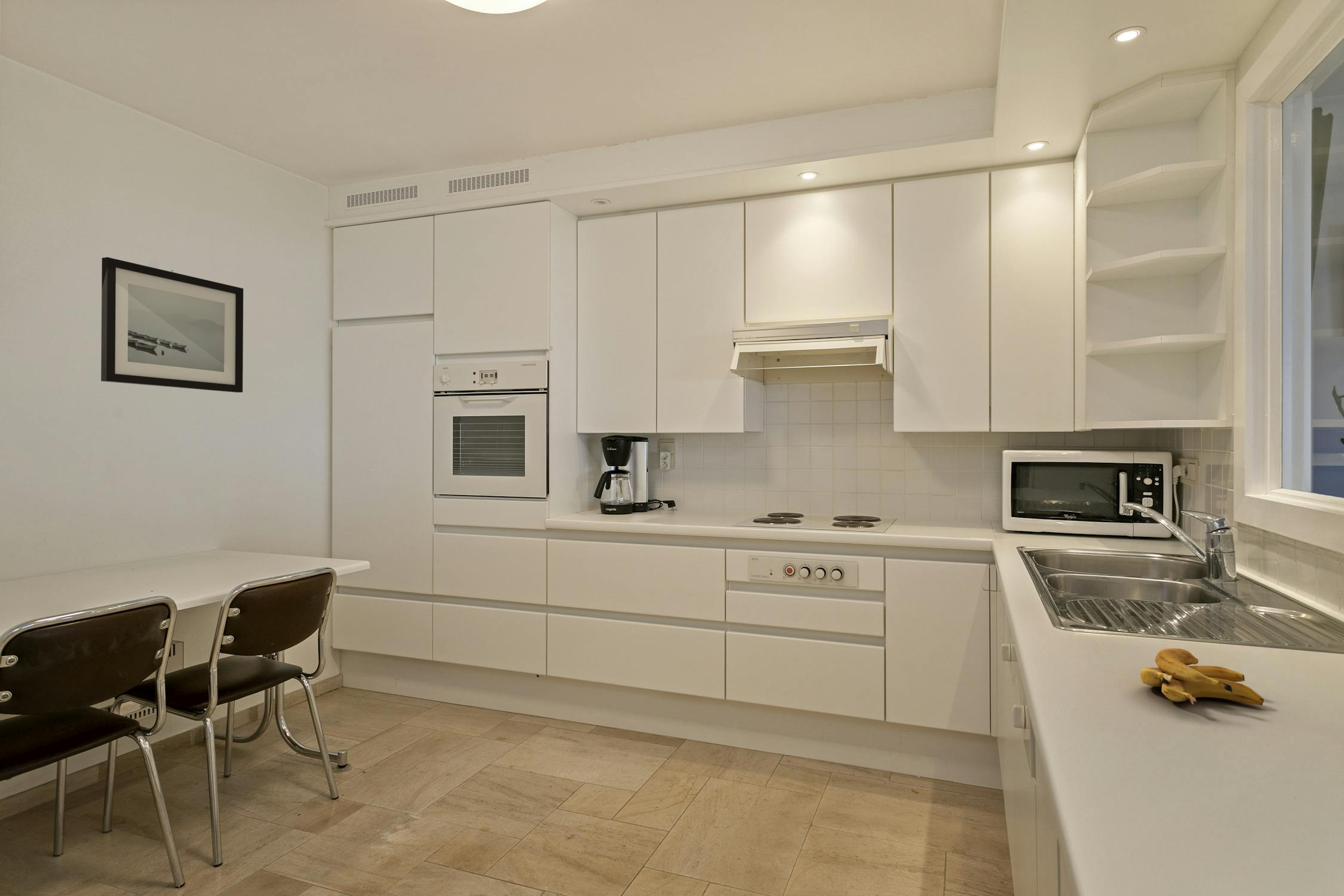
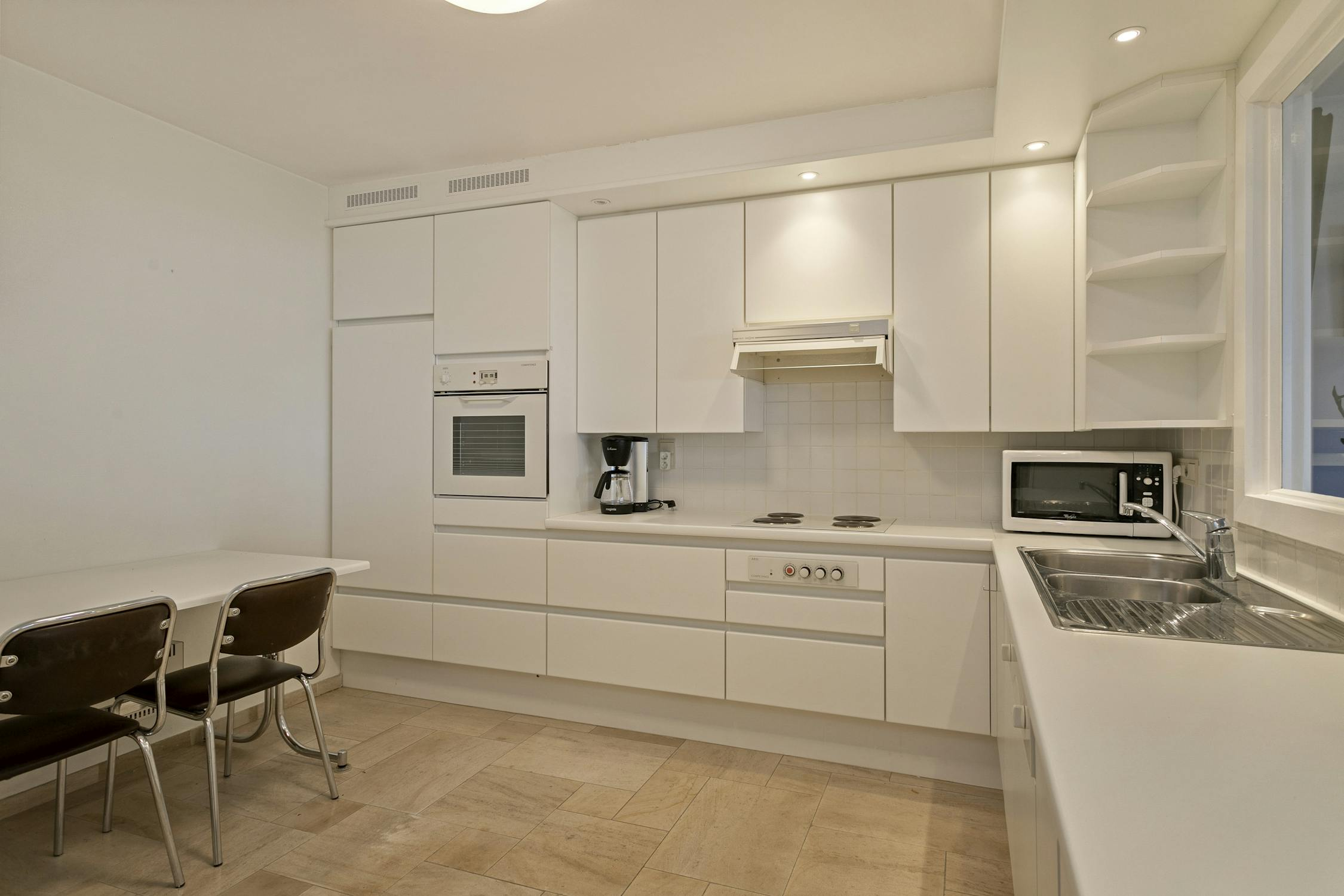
- wall art [100,256,244,393]
- banana [1140,648,1265,706]
